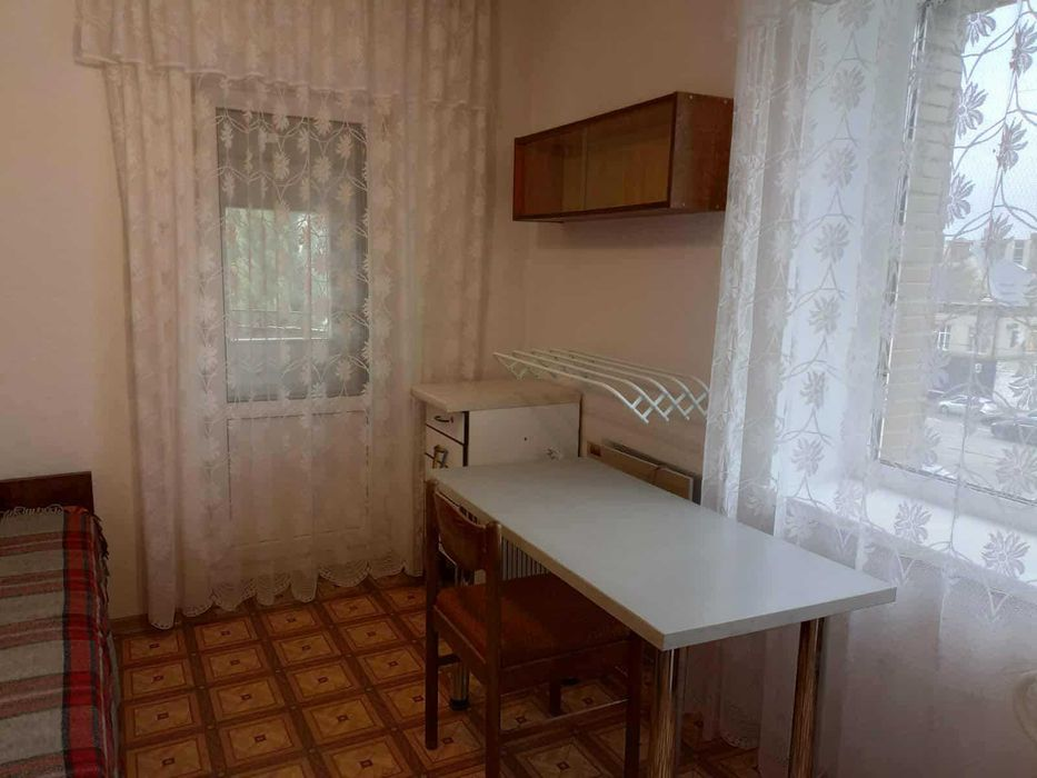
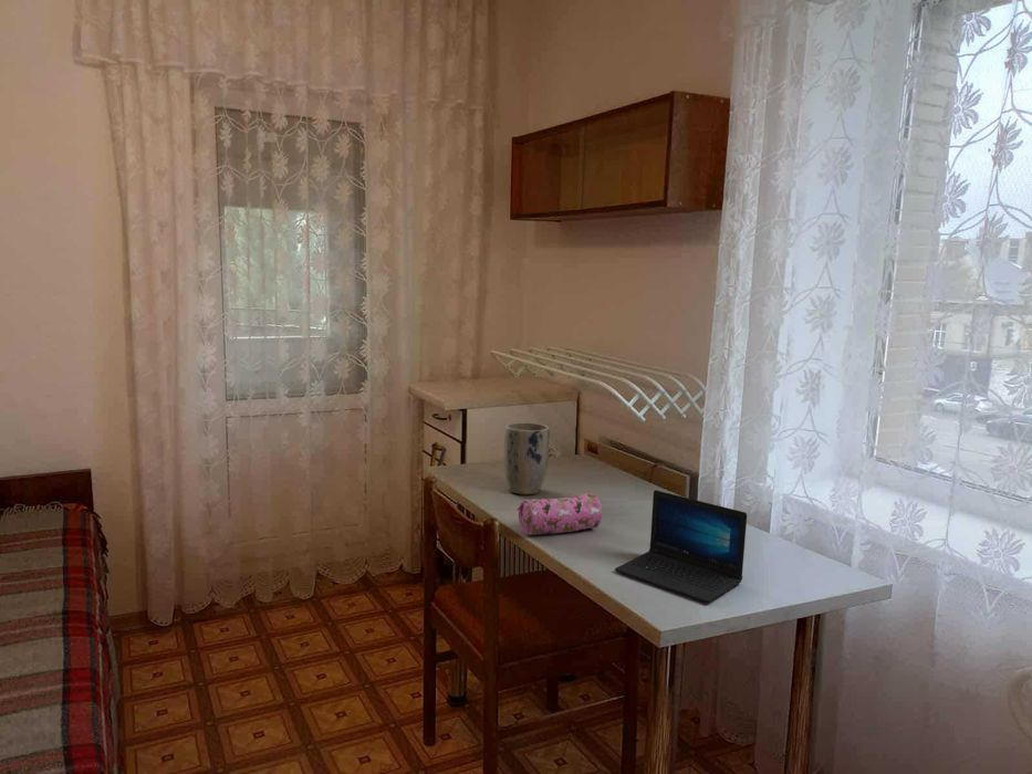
+ pencil case [517,492,603,536]
+ plant pot [503,421,551,495]
+ laptop [614,489,748,604]
